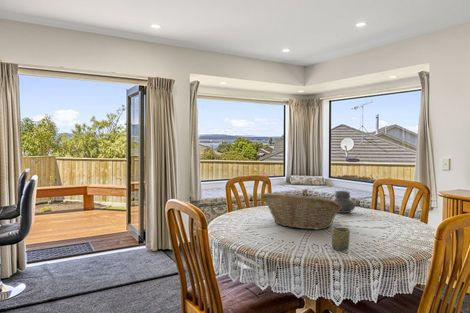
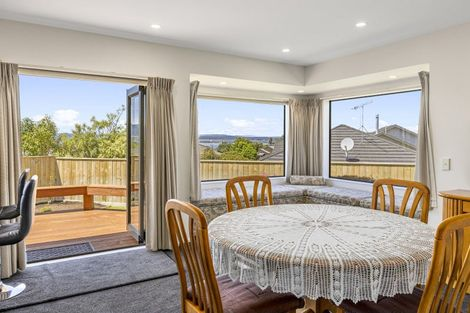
- fruit basket [261,192,342,231]
- vase [331,190,357,214]
- cup [331,227,351,251]
